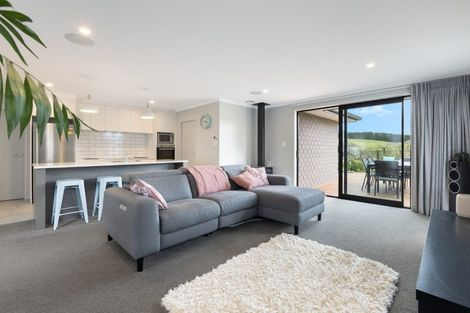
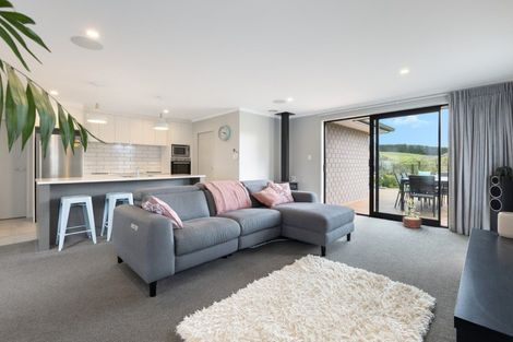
+ decorative plant [402,197,422,229]
